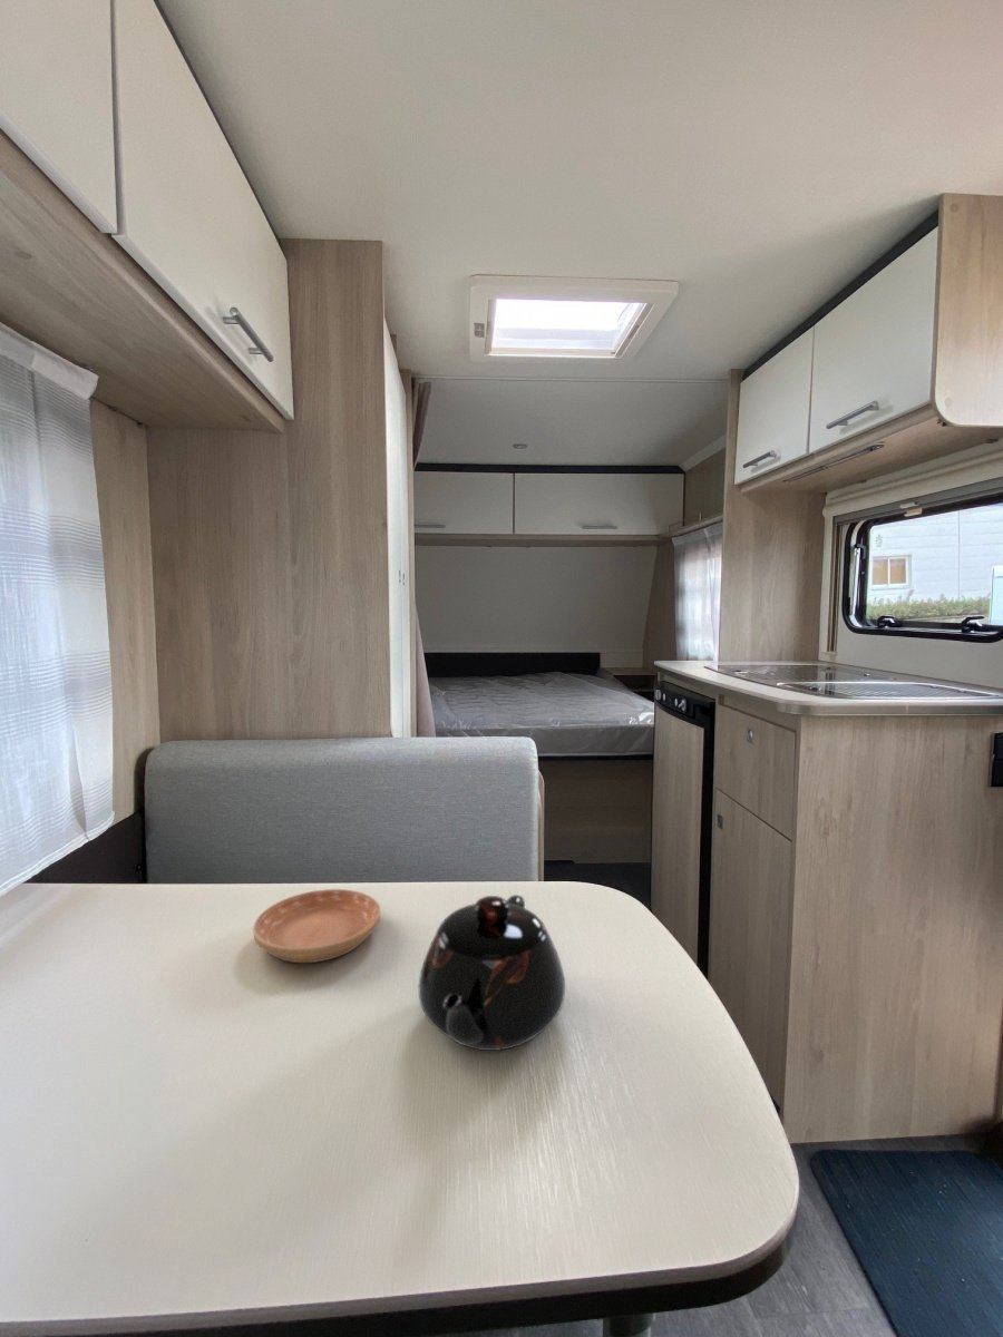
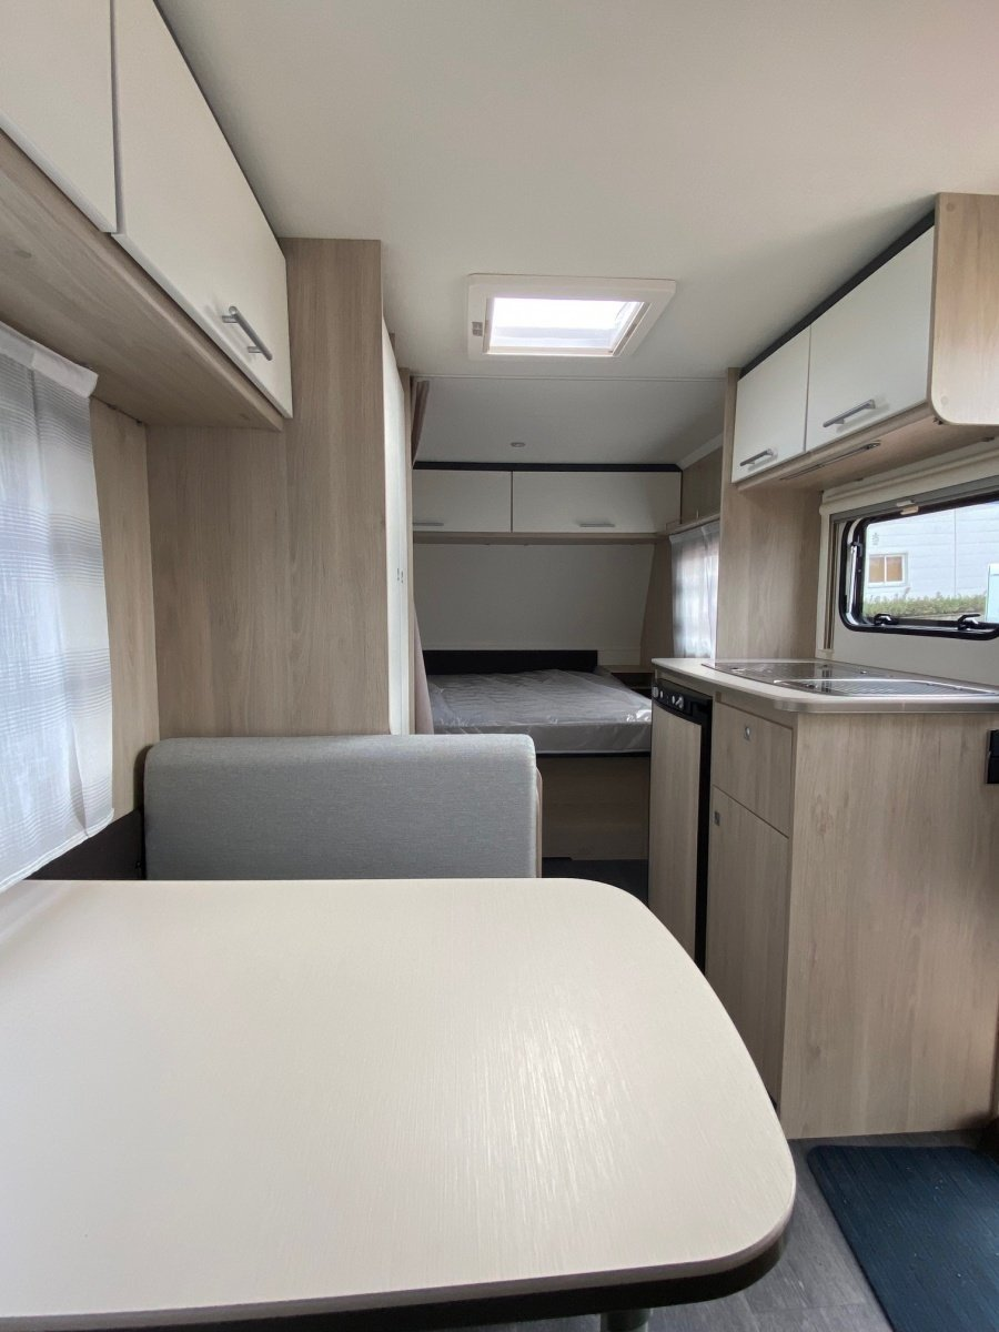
- saucer [252,888,381,964]
- teapot [418,894,566,1052]
